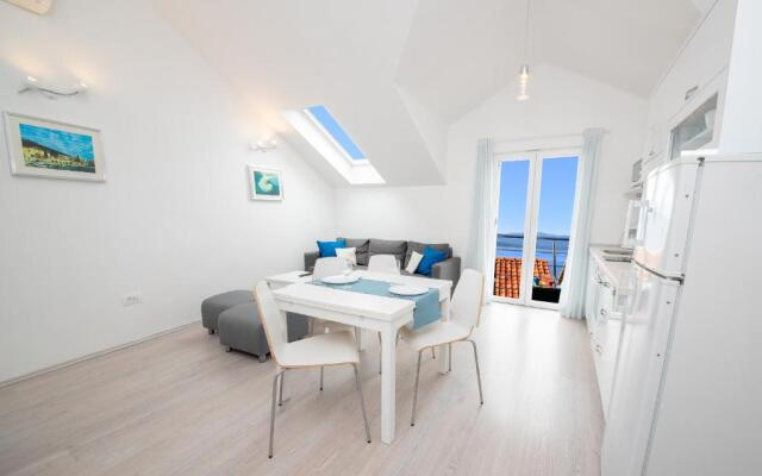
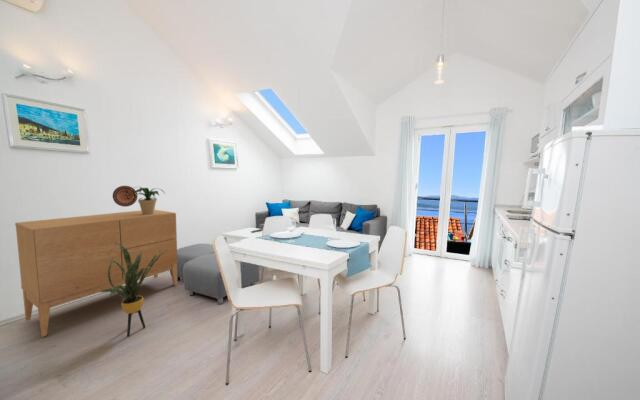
+ sideboard [14,209,178,338]
+ potted plant [131,186,166,215]
+ decorative plate [112,185,138,208]
+ house plant [99,243,167,337]
